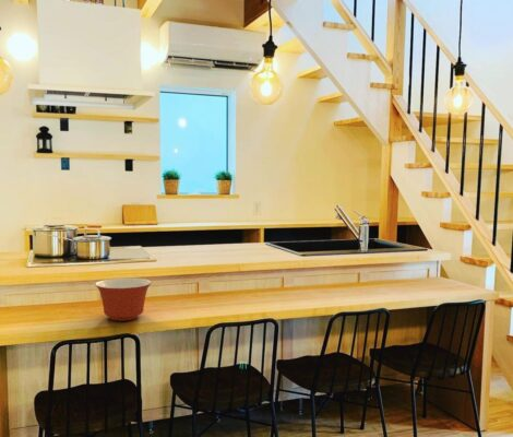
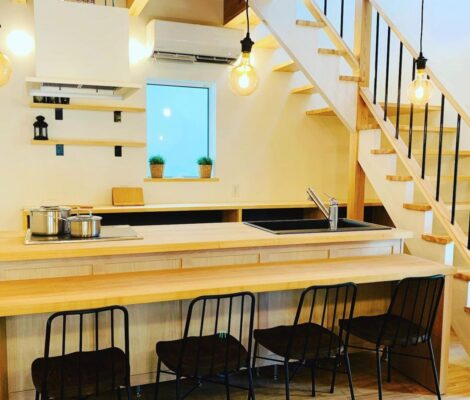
- mixing bowl [94,276,153,321]
